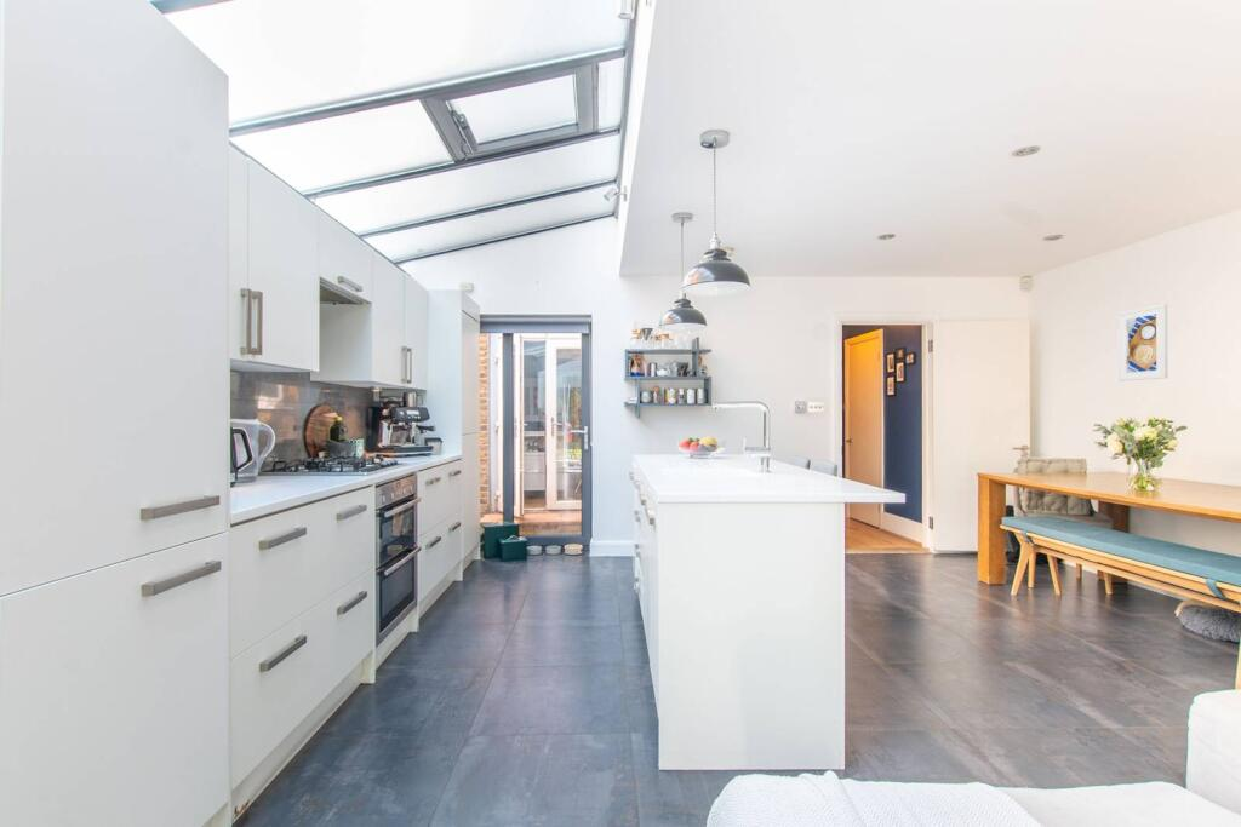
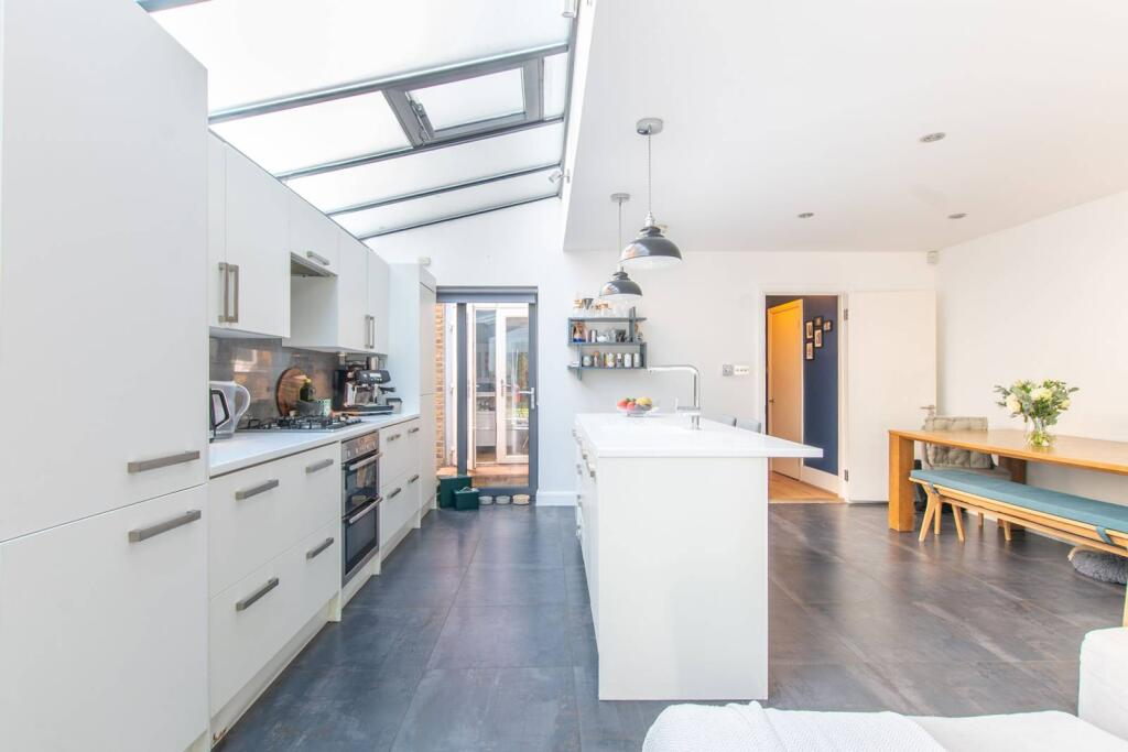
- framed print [1116,303,1169,383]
